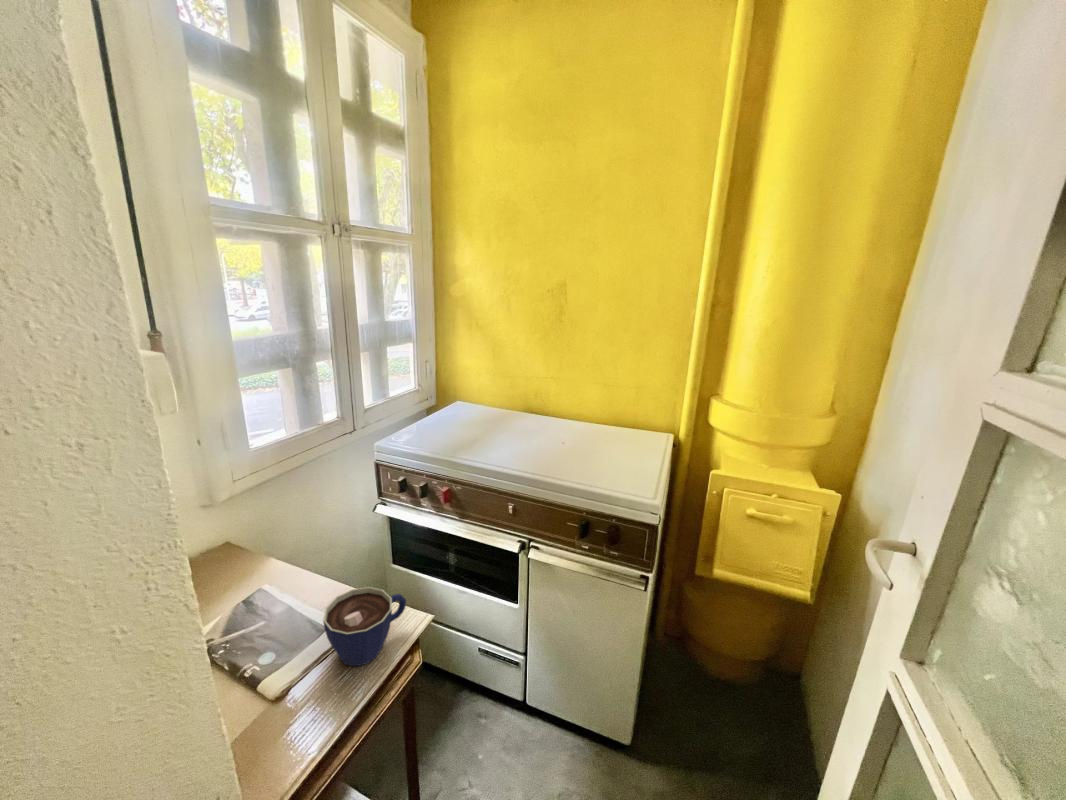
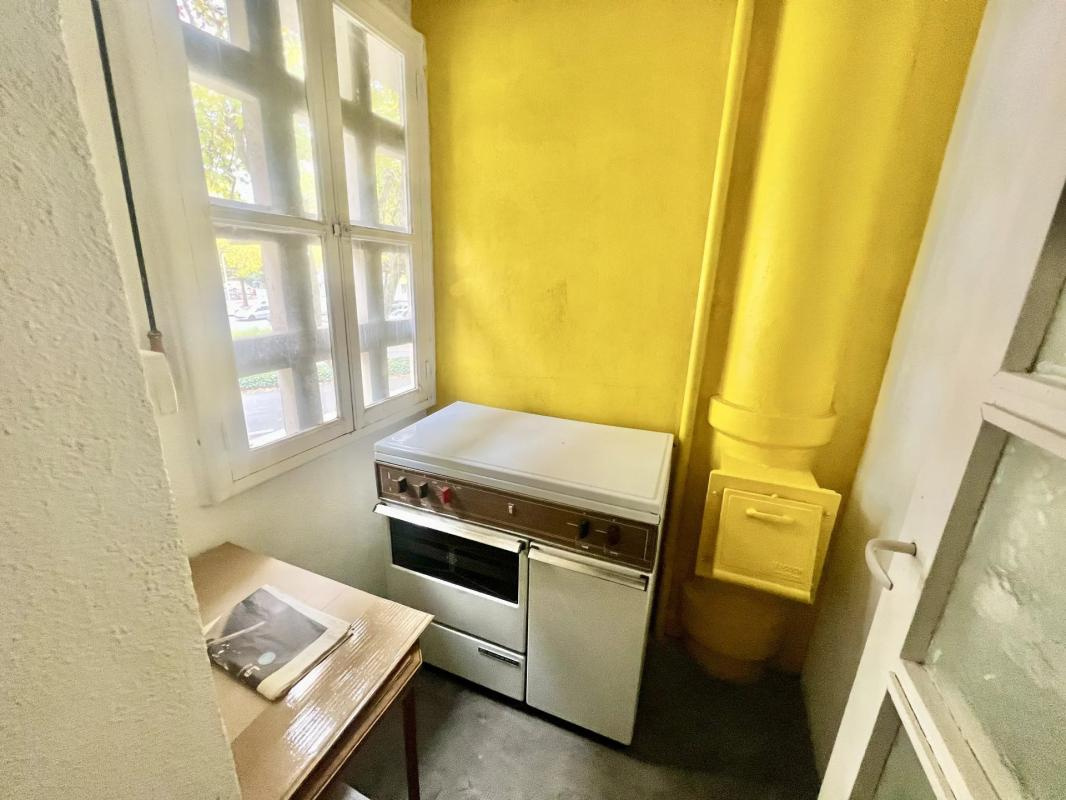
- cup [322,586,407,668]
